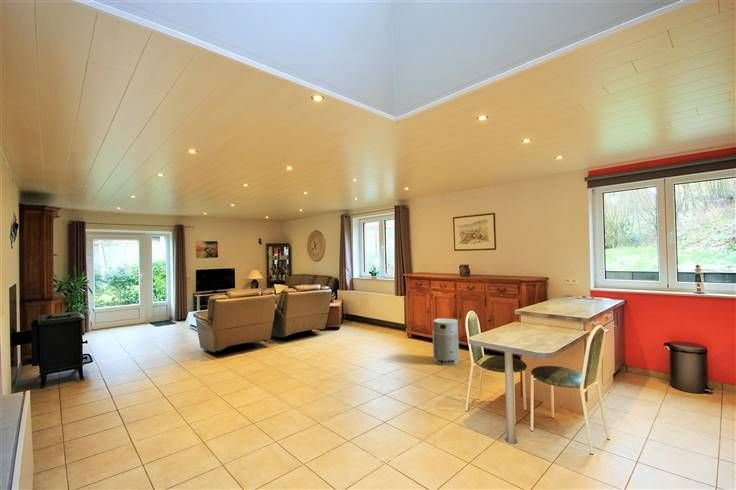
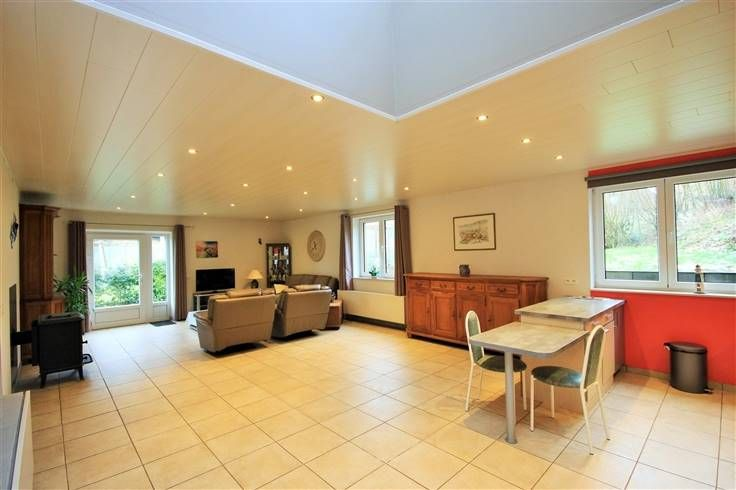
- air purifier [432,317,460,366]
